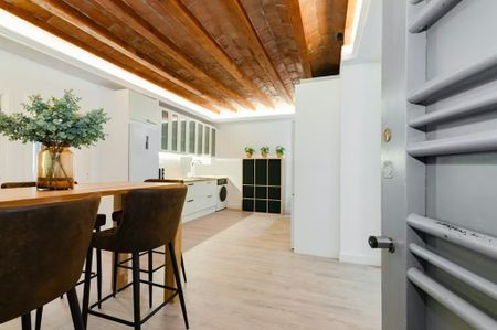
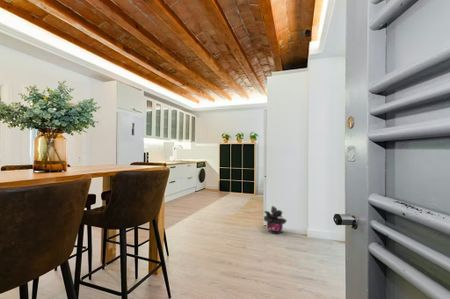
+ potted plant [263,205,288,234]
